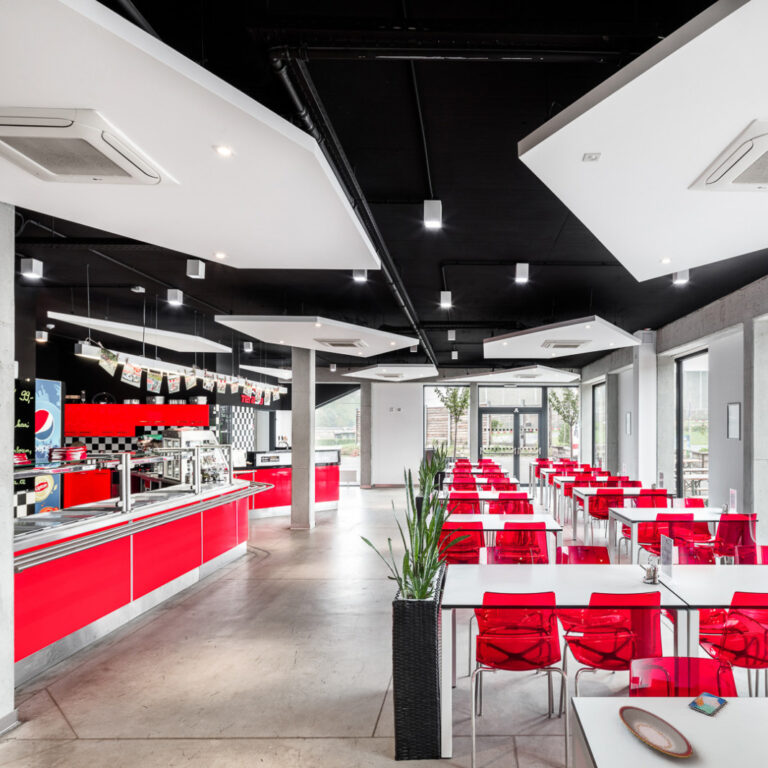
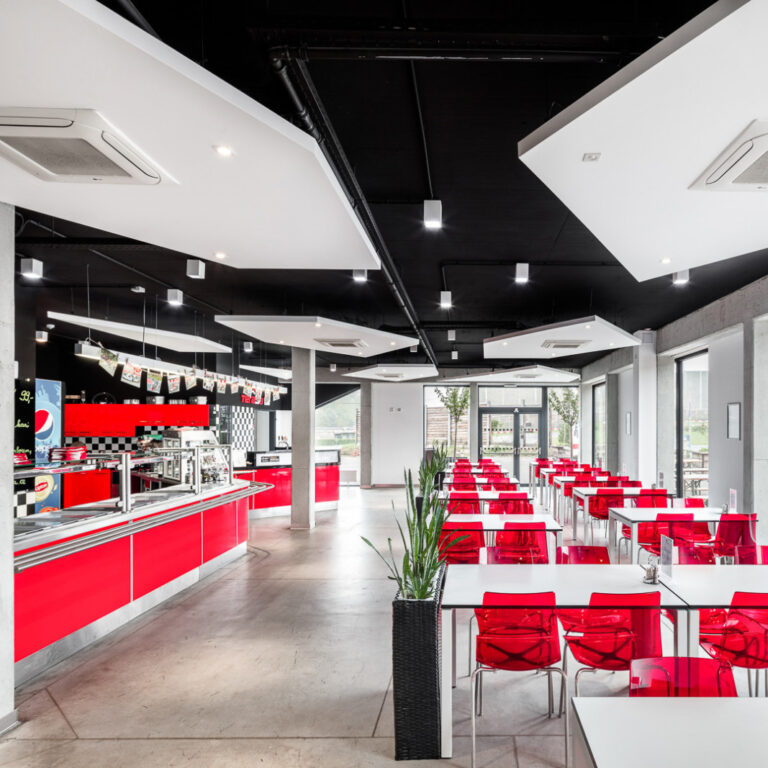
- plate [618,705,694,759]
- smartphone [687,691,727,716]
